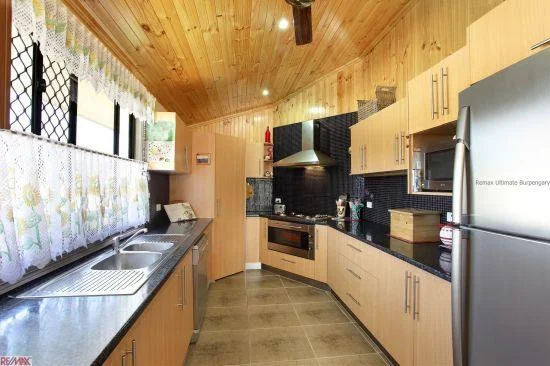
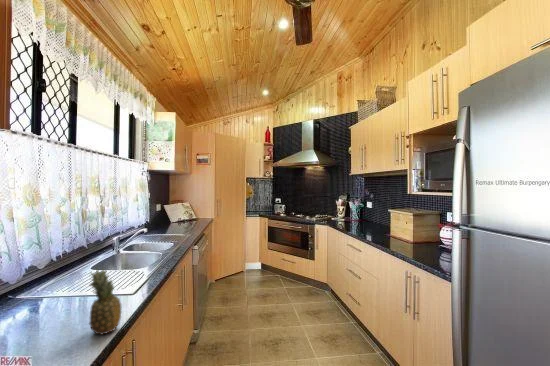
+ fruit [88,266,123,336]
